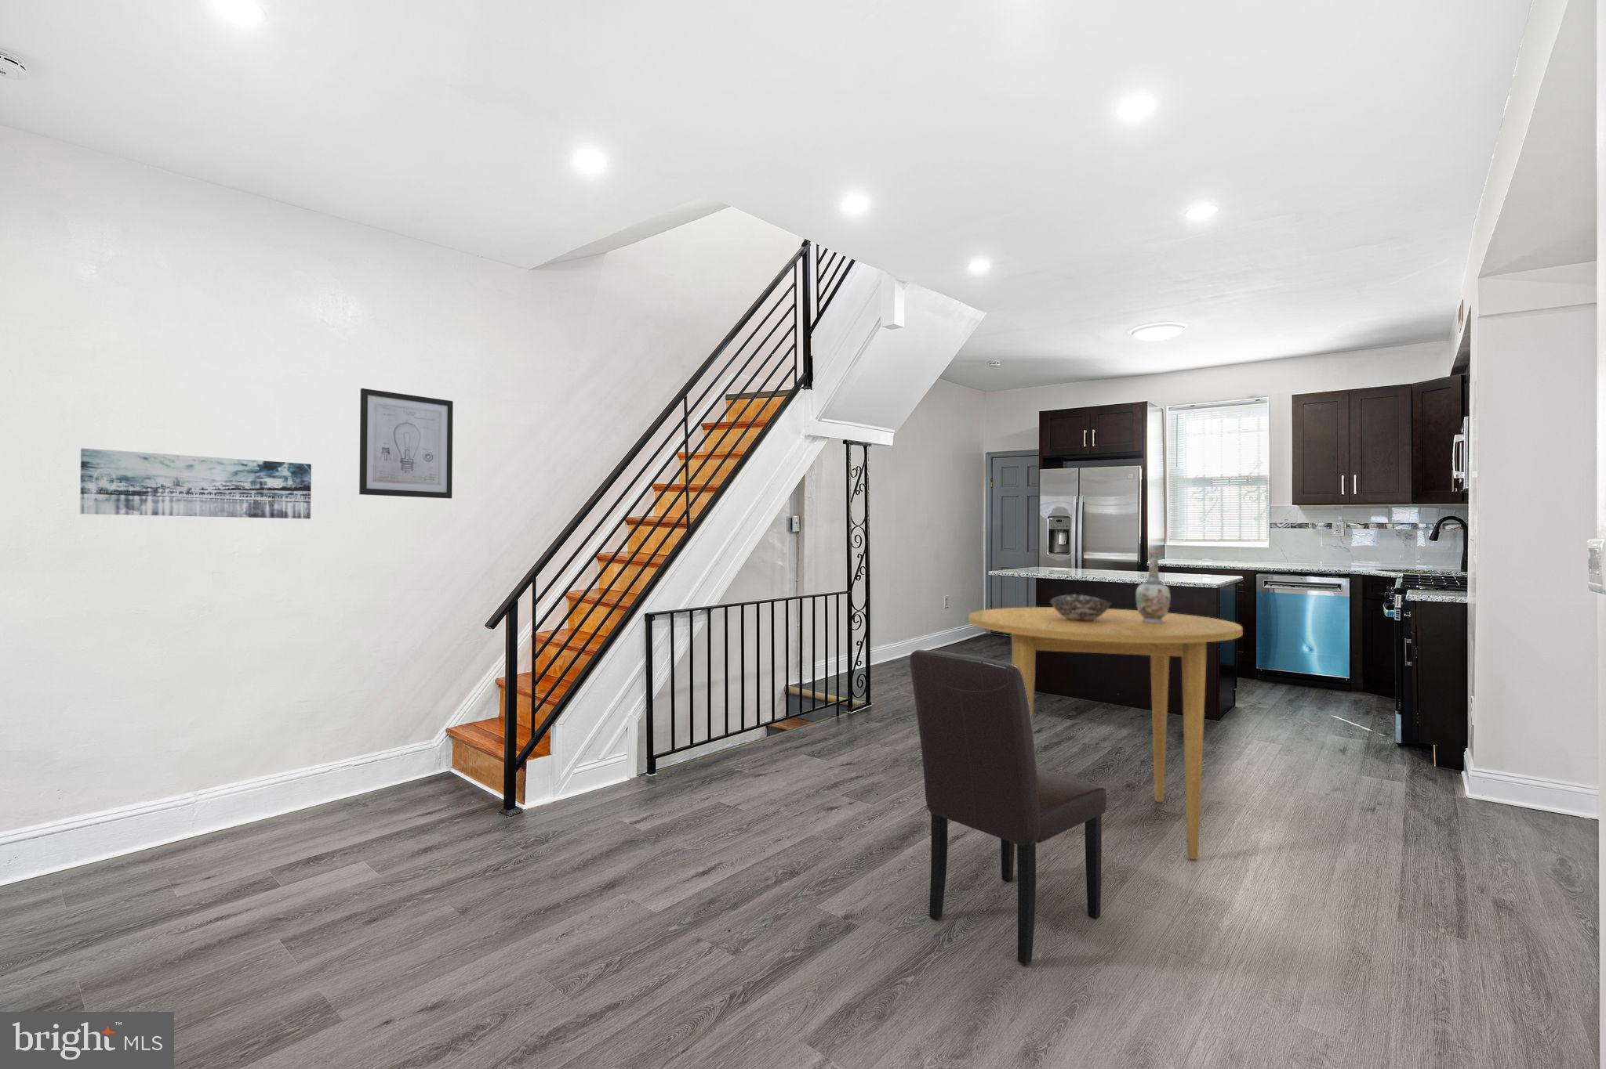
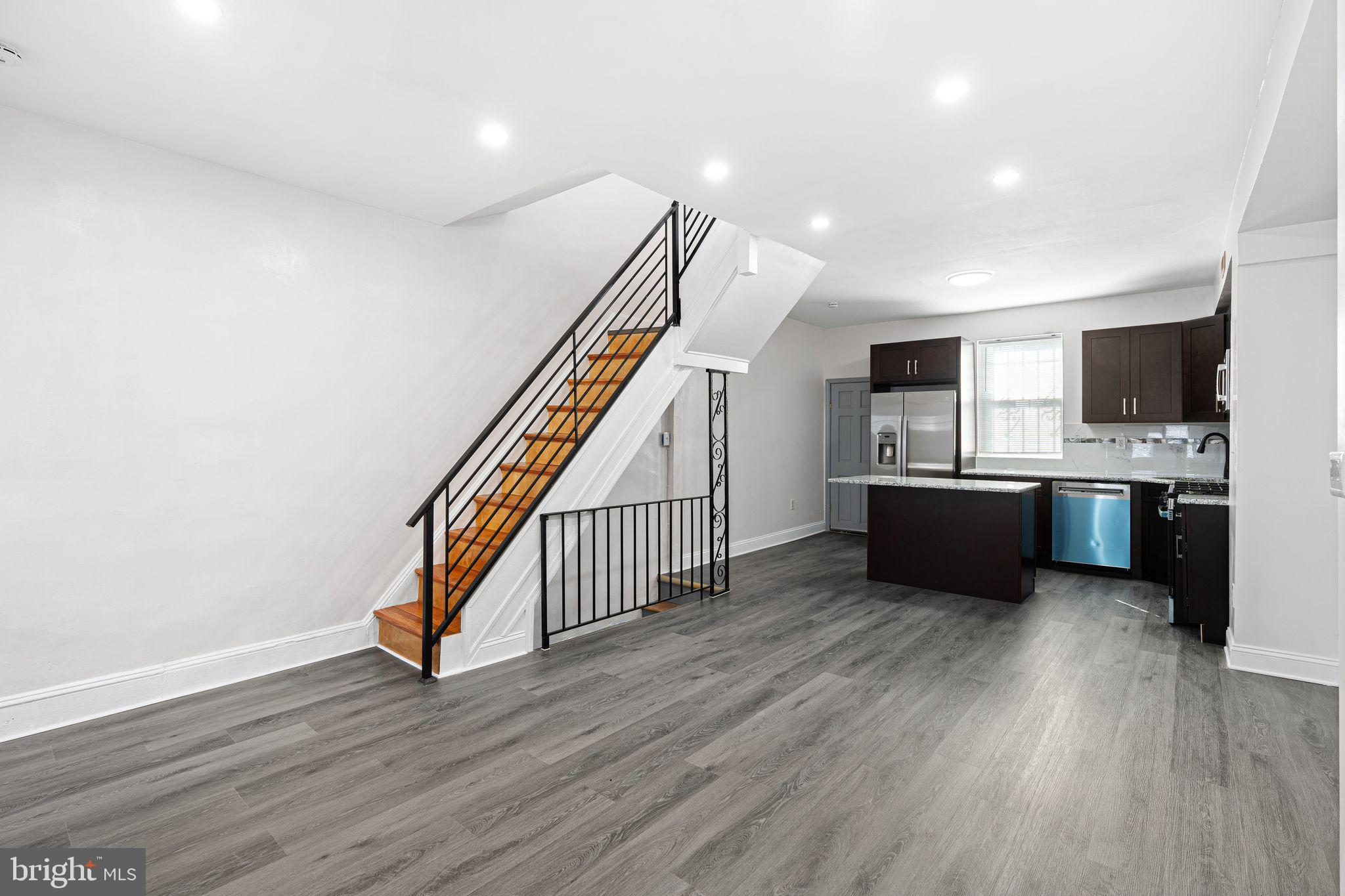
- bowl [1050,594,1112,622]
- vase [1136,550,1171,624]
- dining table [967,606,1244,860]
- wall art [358,388,454,500]
- wall art [79,447,312,519]
- chair [909,649,1107,965]
